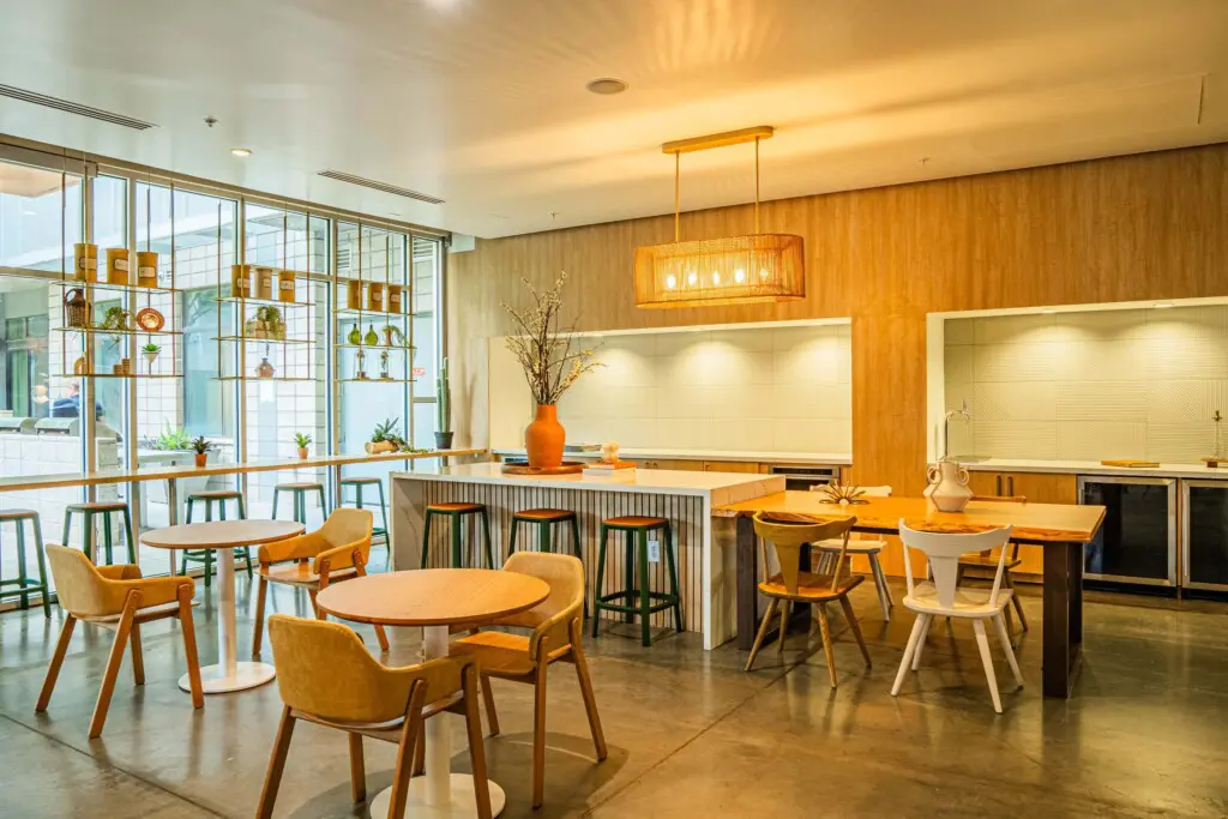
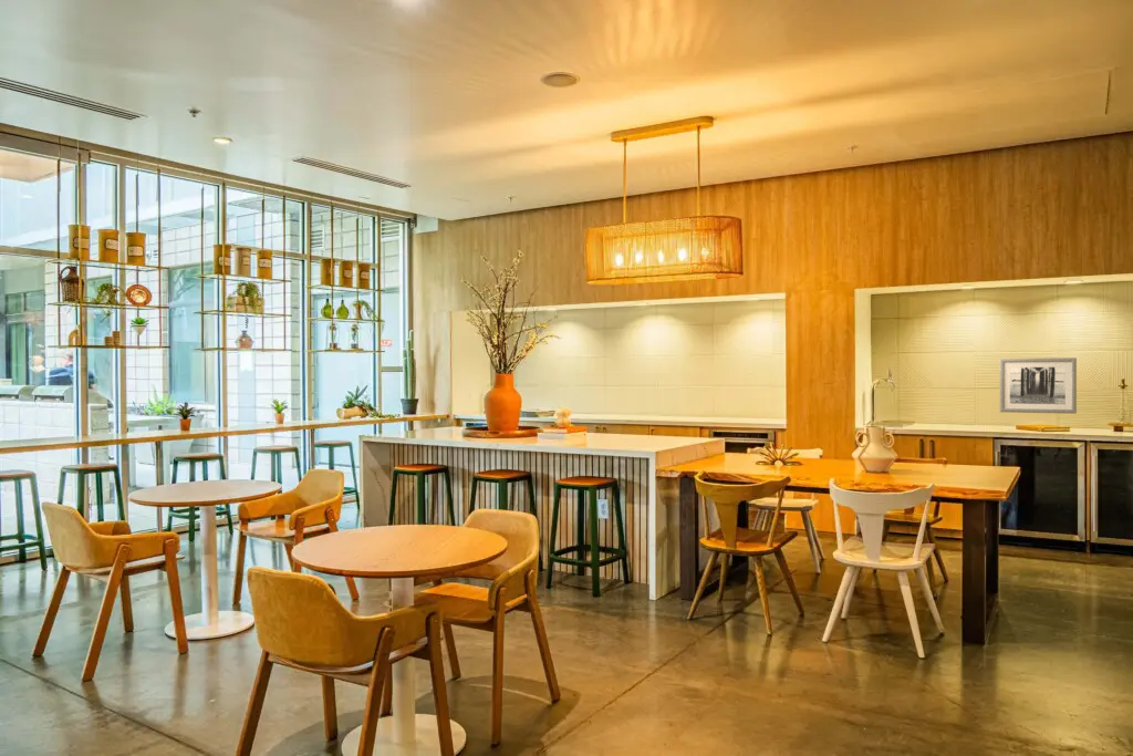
+ wall art [999,356,1078,415]
